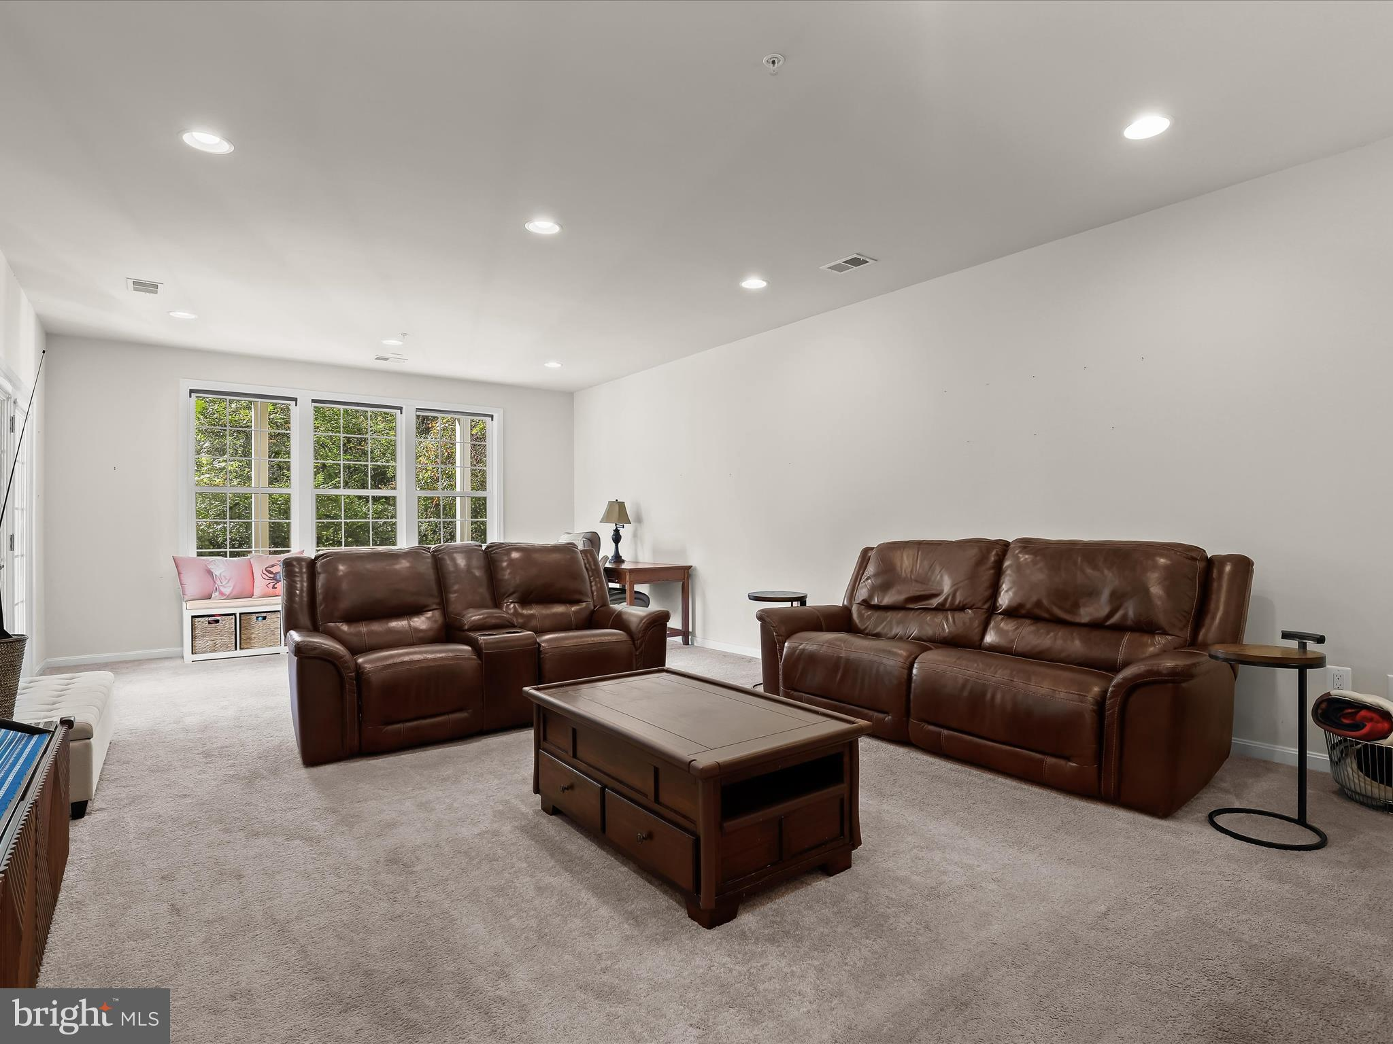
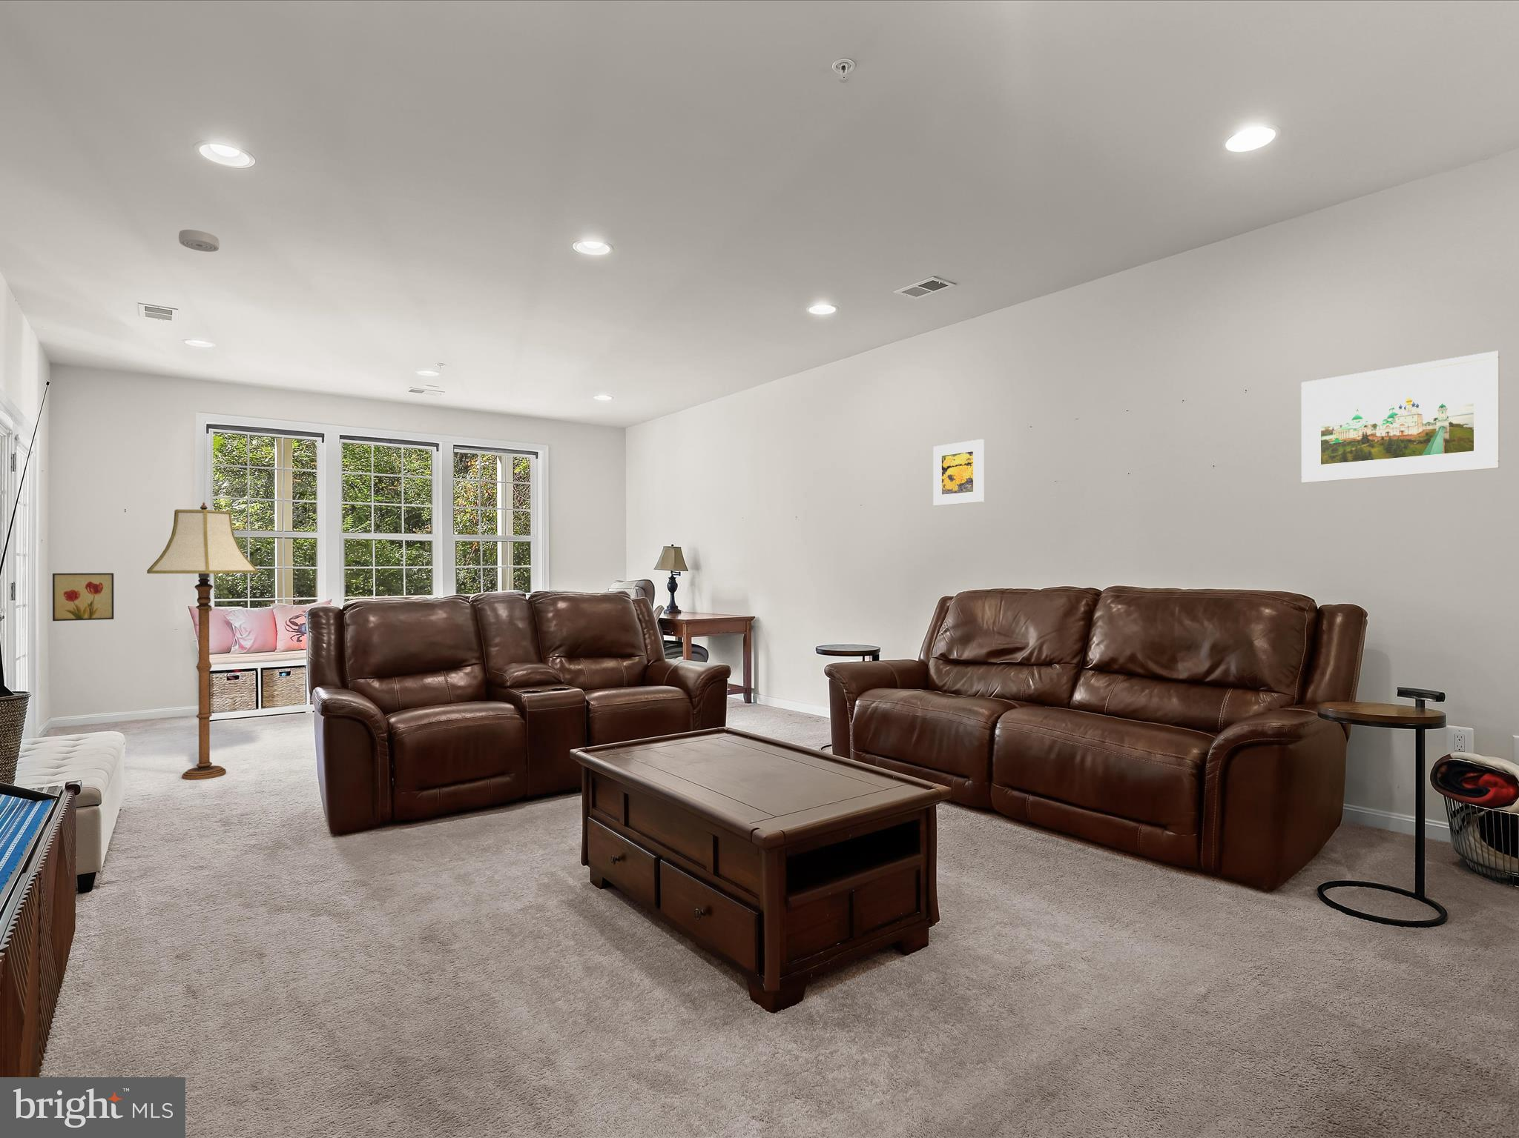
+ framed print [1301,350,1500,484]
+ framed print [932,439,984,506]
+ floor lamp [146,502,258,781]
+ smoke detector [178,230,220,252]
+ wall art [51,573,114,622]
